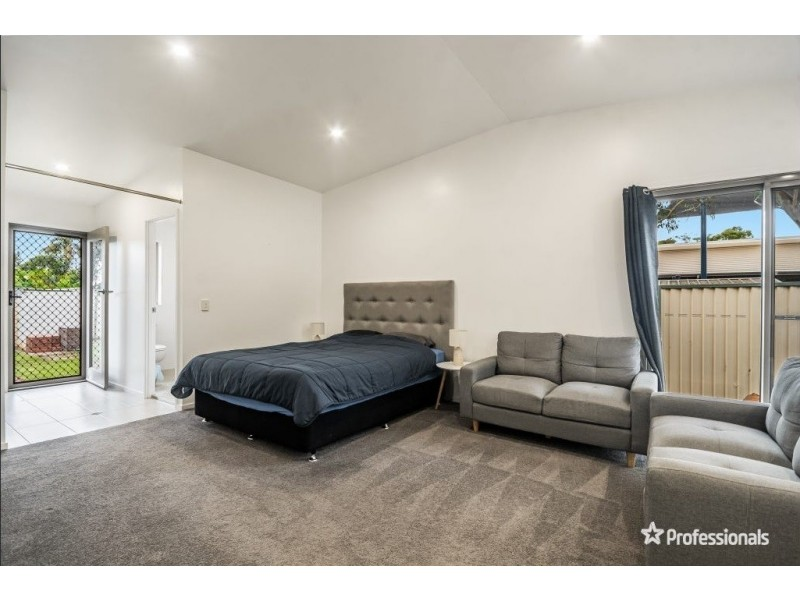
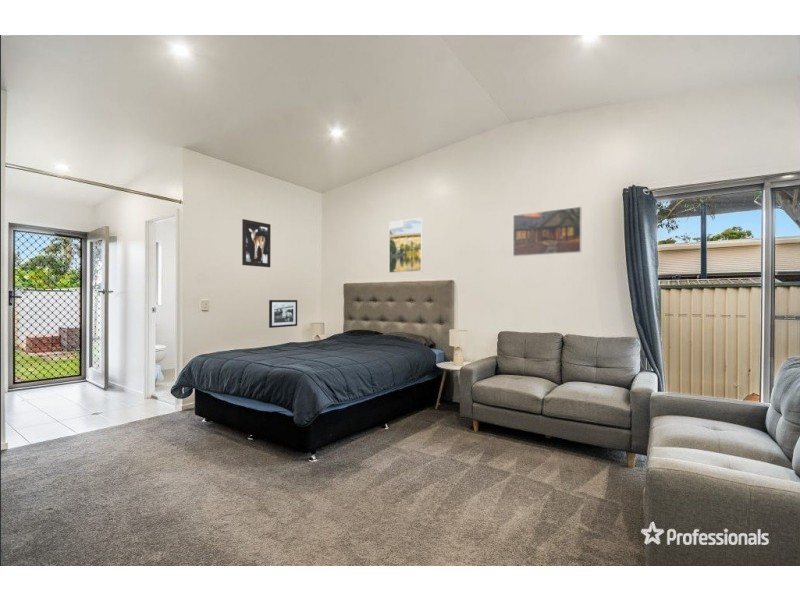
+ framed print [388,217,424,274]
+ wall art [241,218,272,268]
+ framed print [512,206,583,258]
+ picture frame [268,299,298,329]
